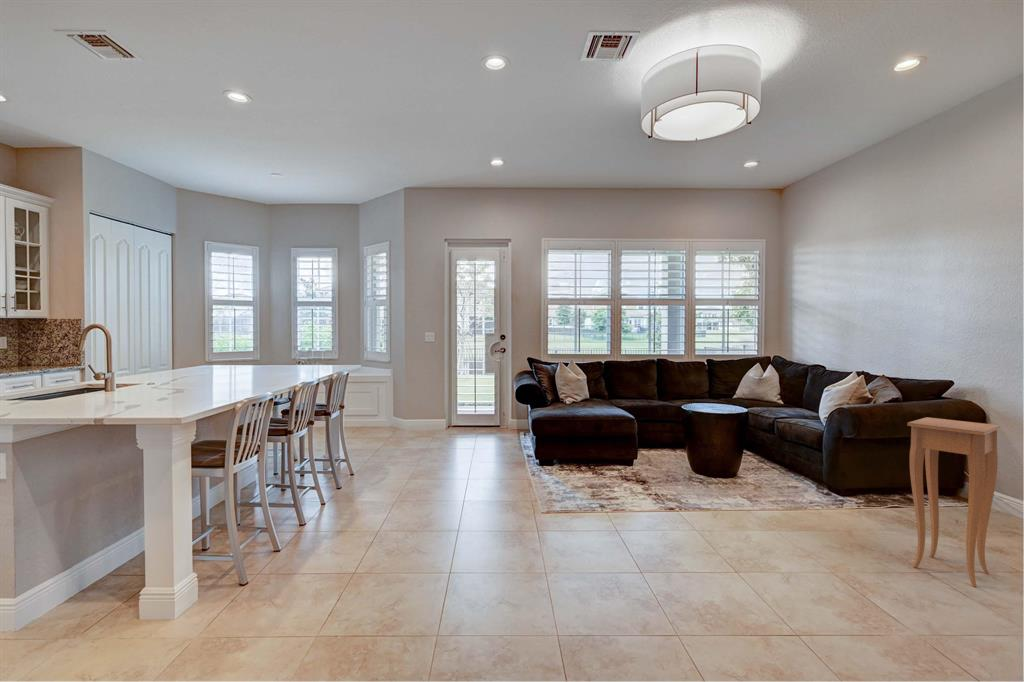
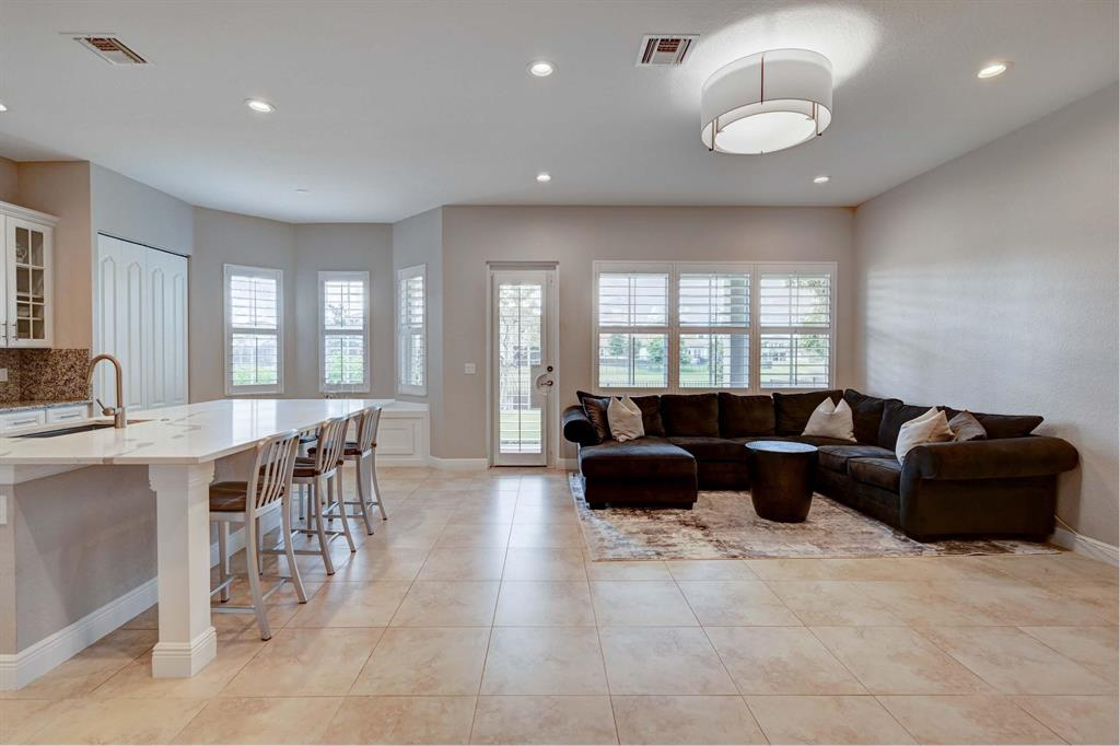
- side table [906,416,1001,587]
